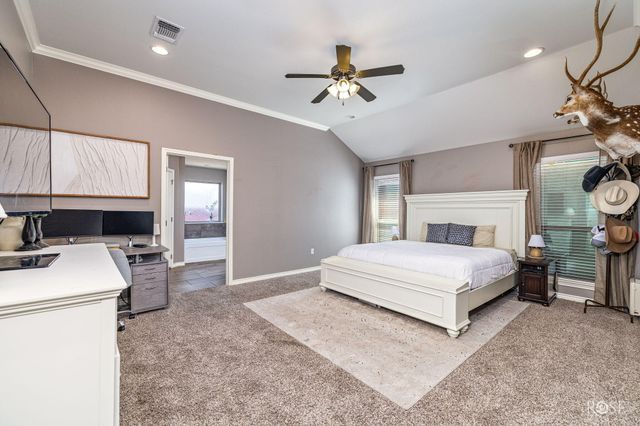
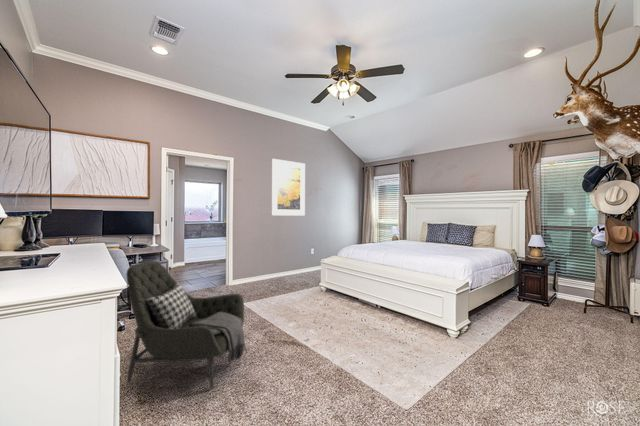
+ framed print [271,158,306,216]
+ armchair [125,260,248,390]
